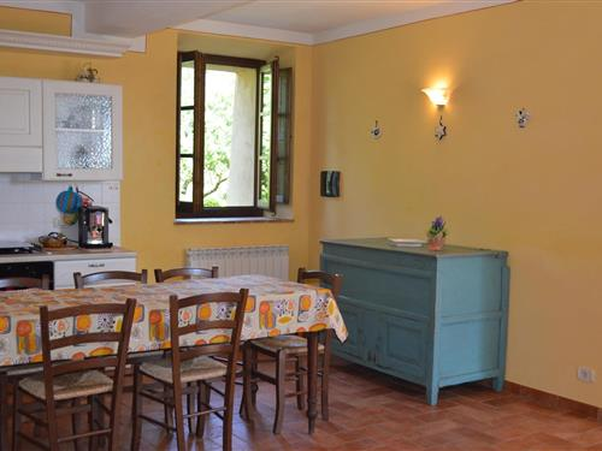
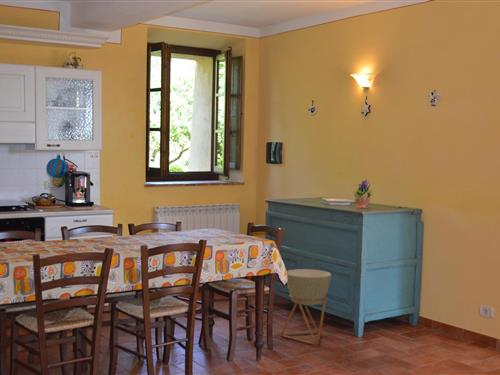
+ planter [280,268,332,346]
